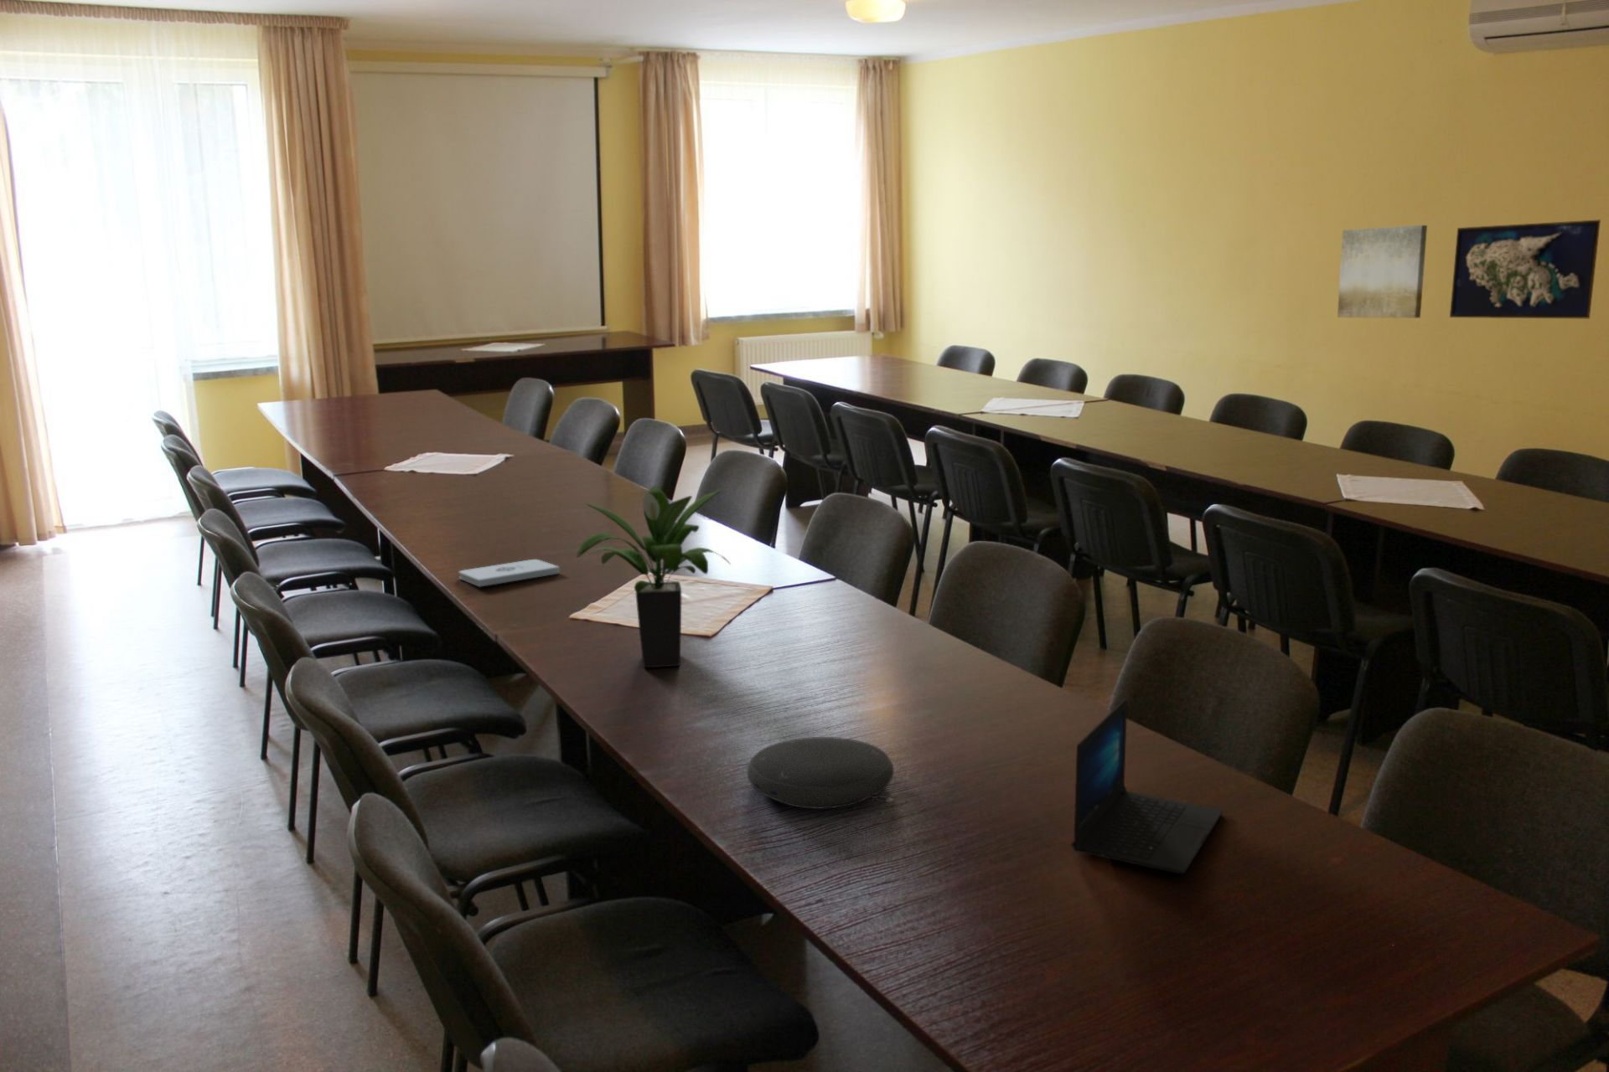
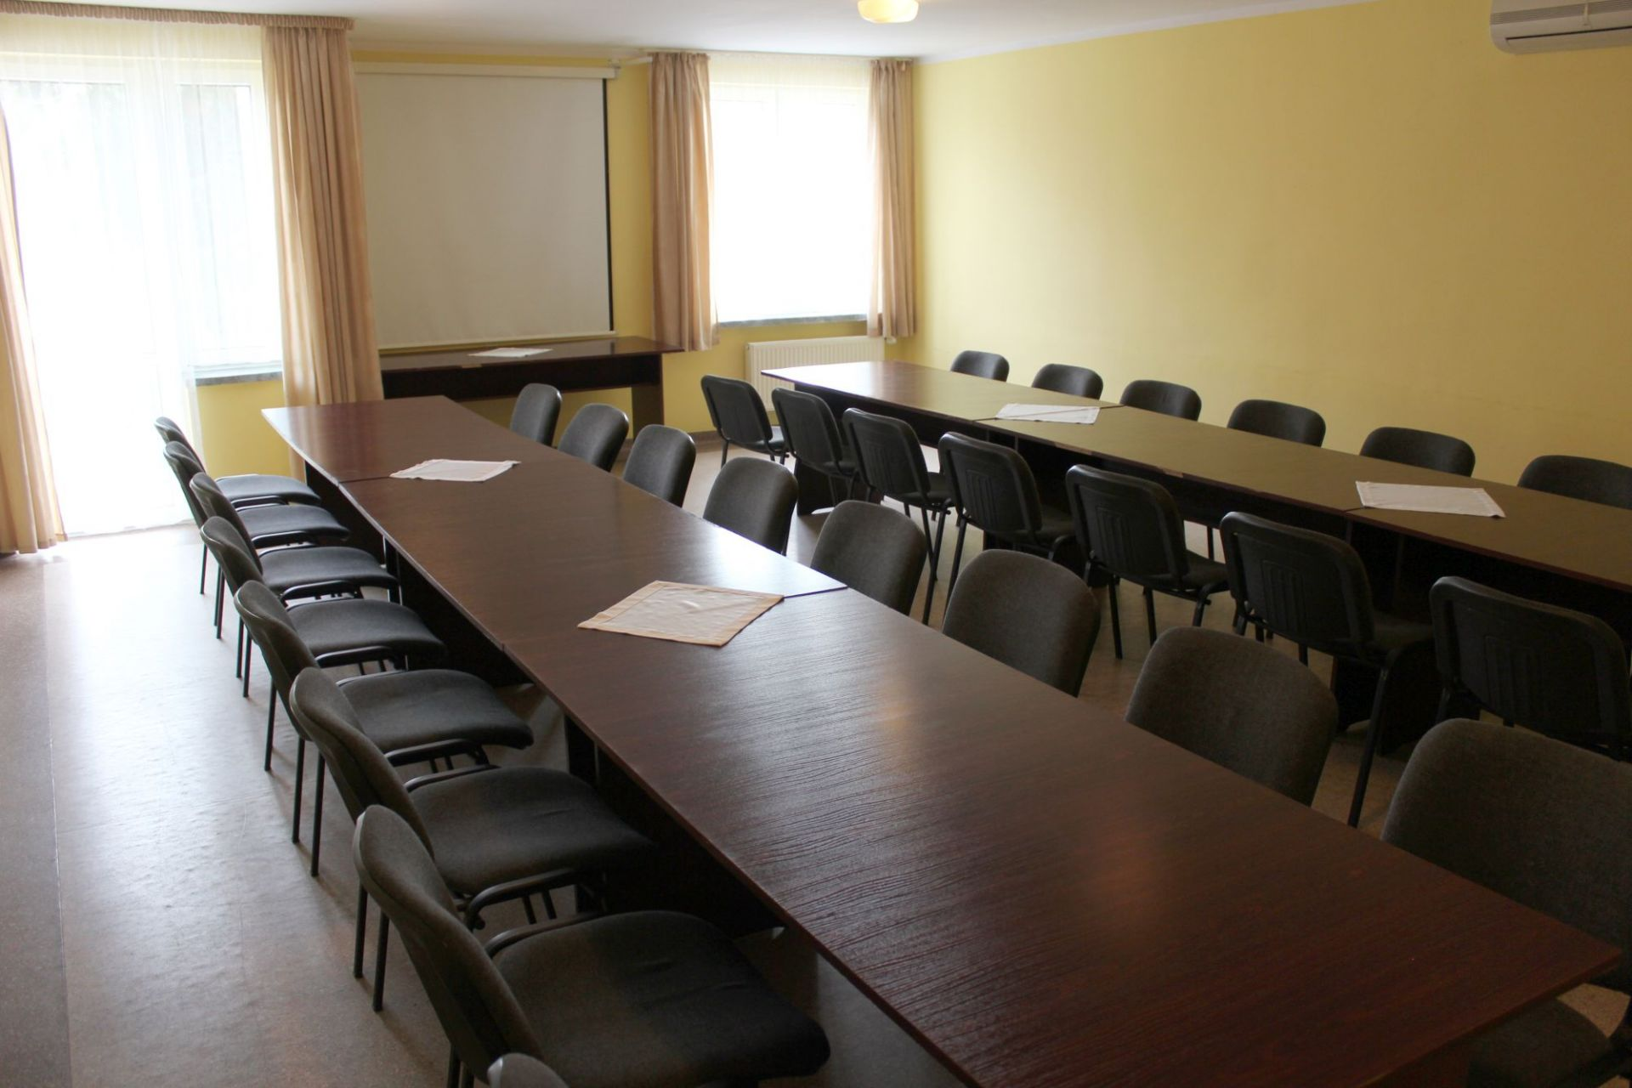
- speaker [747,736,895,810]
- laptop [1070,698,1224,875]
- potted plant [576,485,731,669]
- notepad [459,559,560,587]
- wall art [1337,225,1428,319]
- map [1449,219,1602,319]
